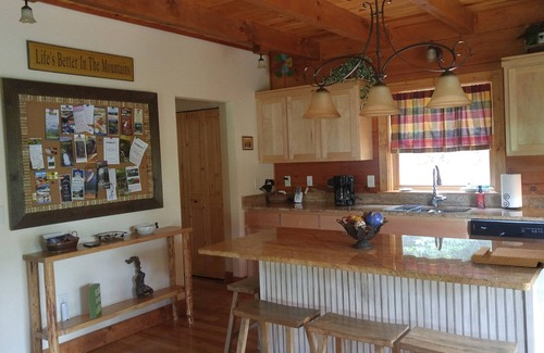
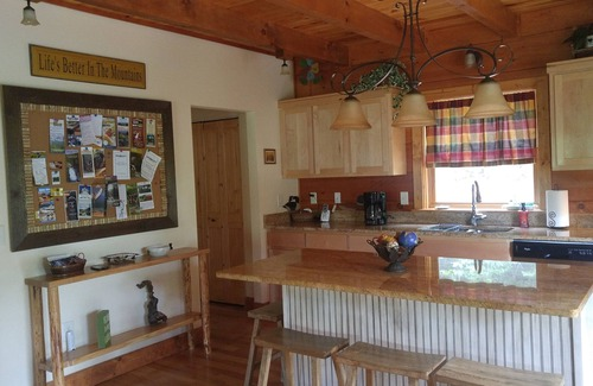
- cutting board [470,245,544,269]
